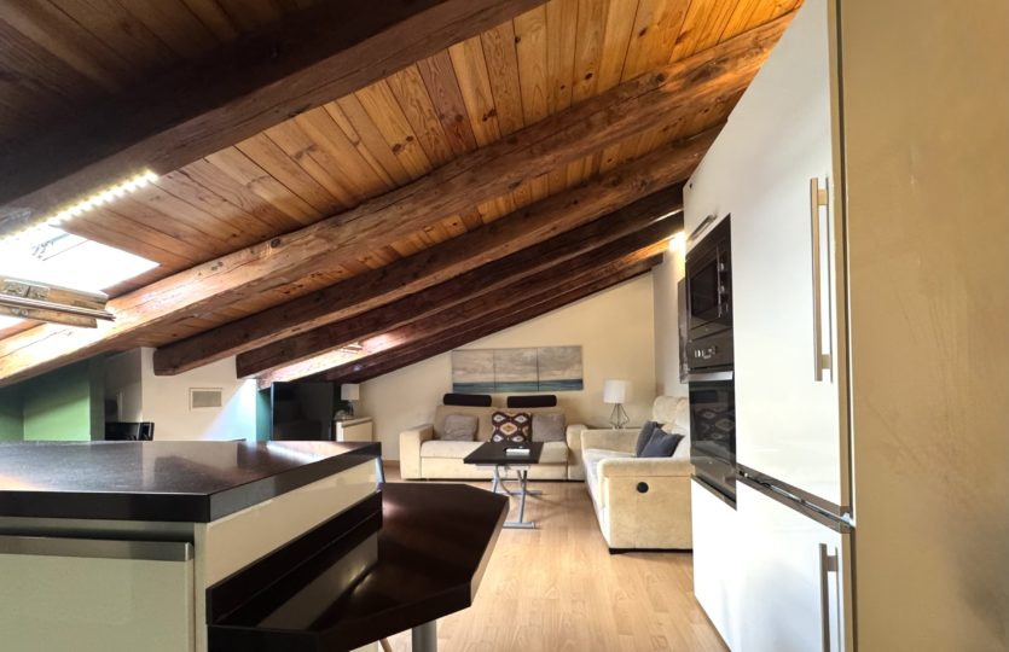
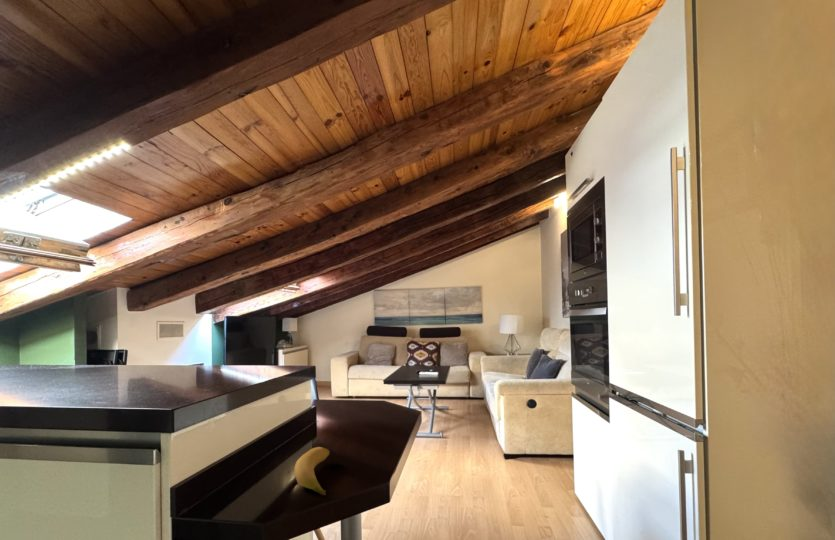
+ banana [293,446,331,496]
